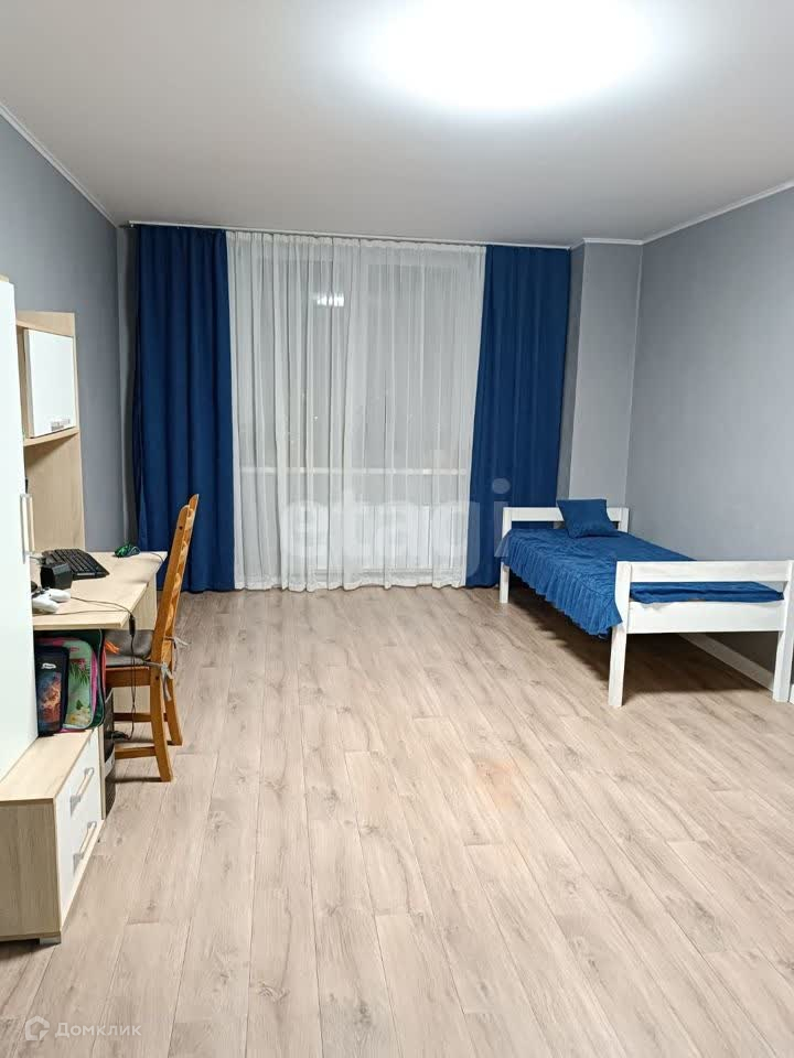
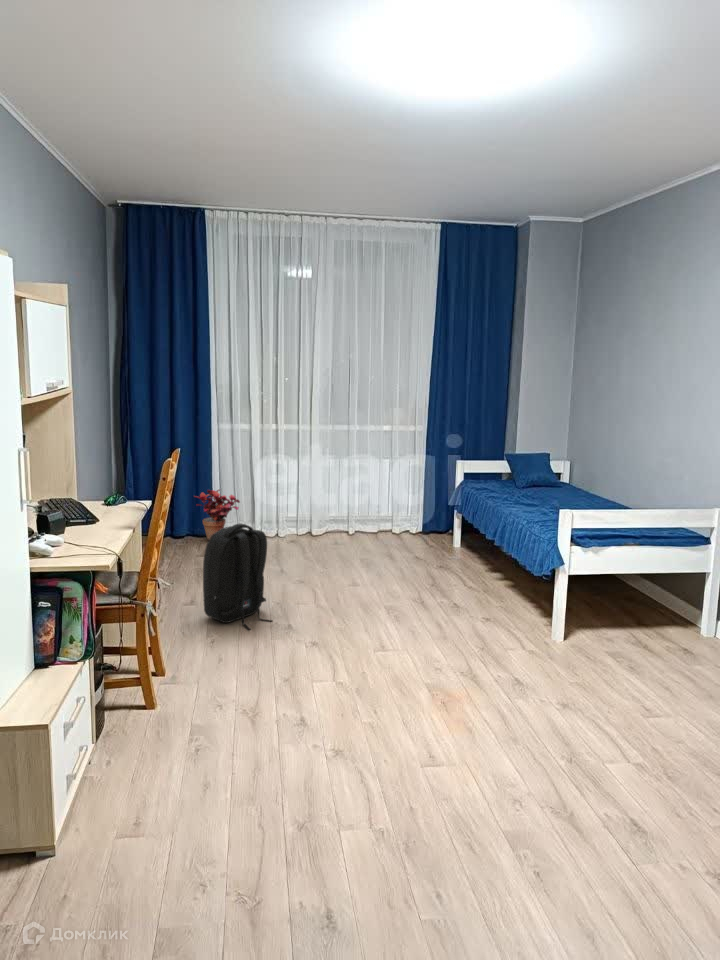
+ backpack [202,523,274,631]
+ potted plant [193,488,241,541]
